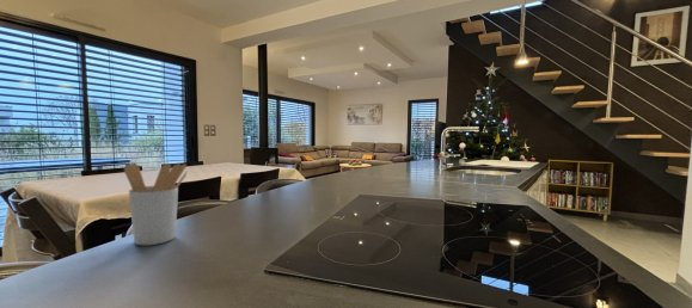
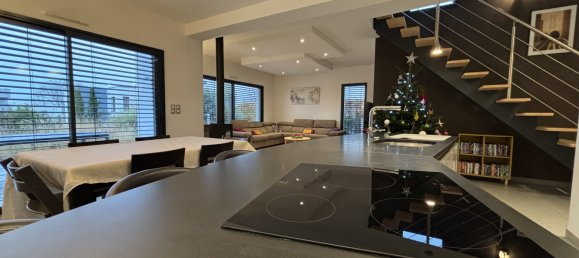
- utensil holder [123,161,189,246]
